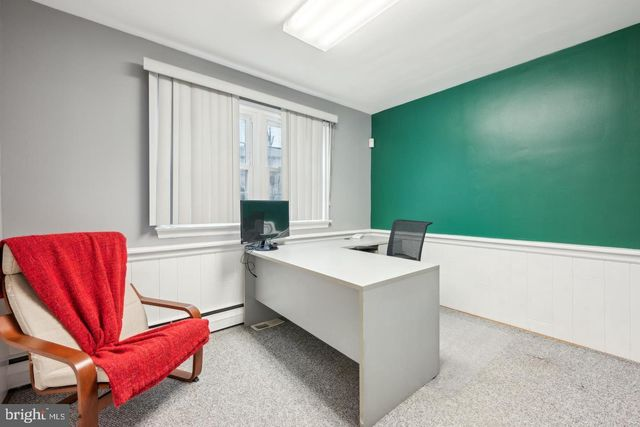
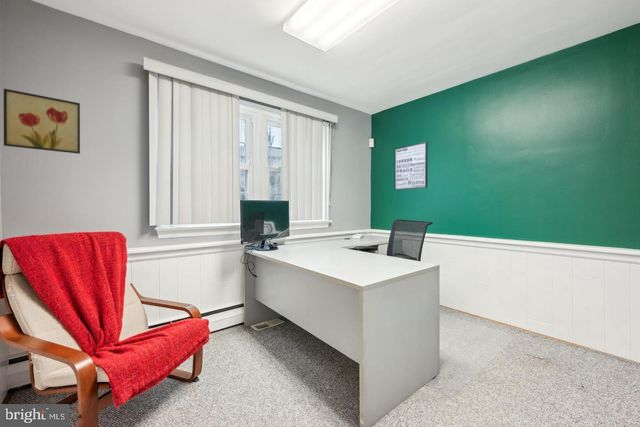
+ wall art [3,88,81,155]
+ wall art [393,141,428,191]
